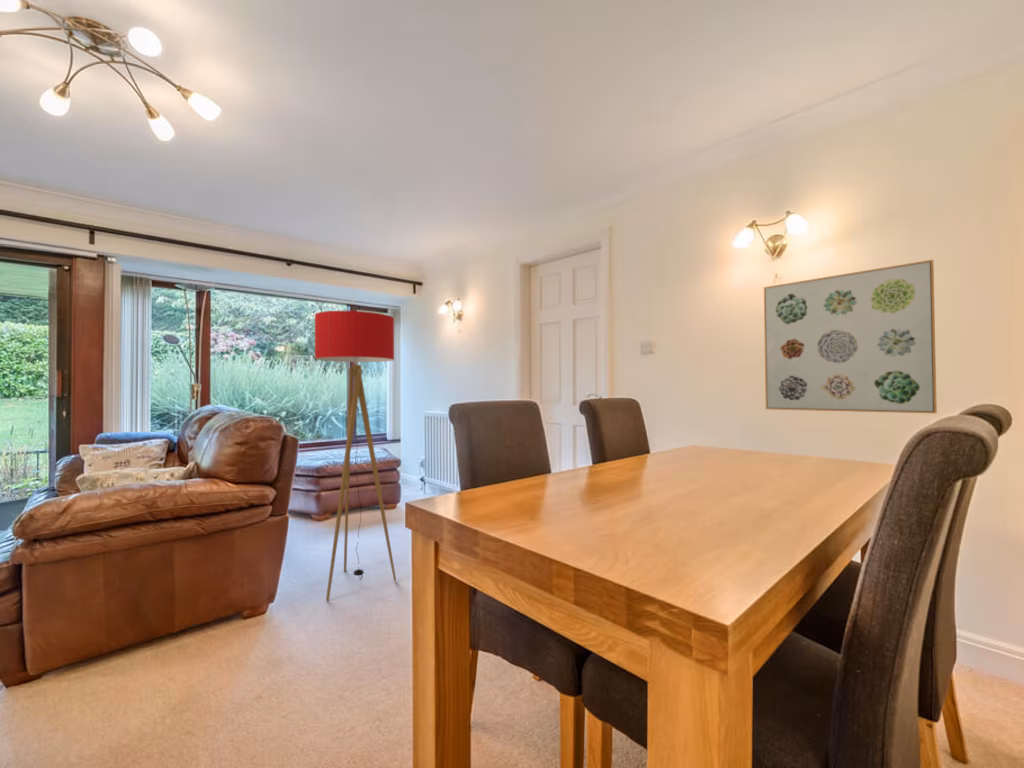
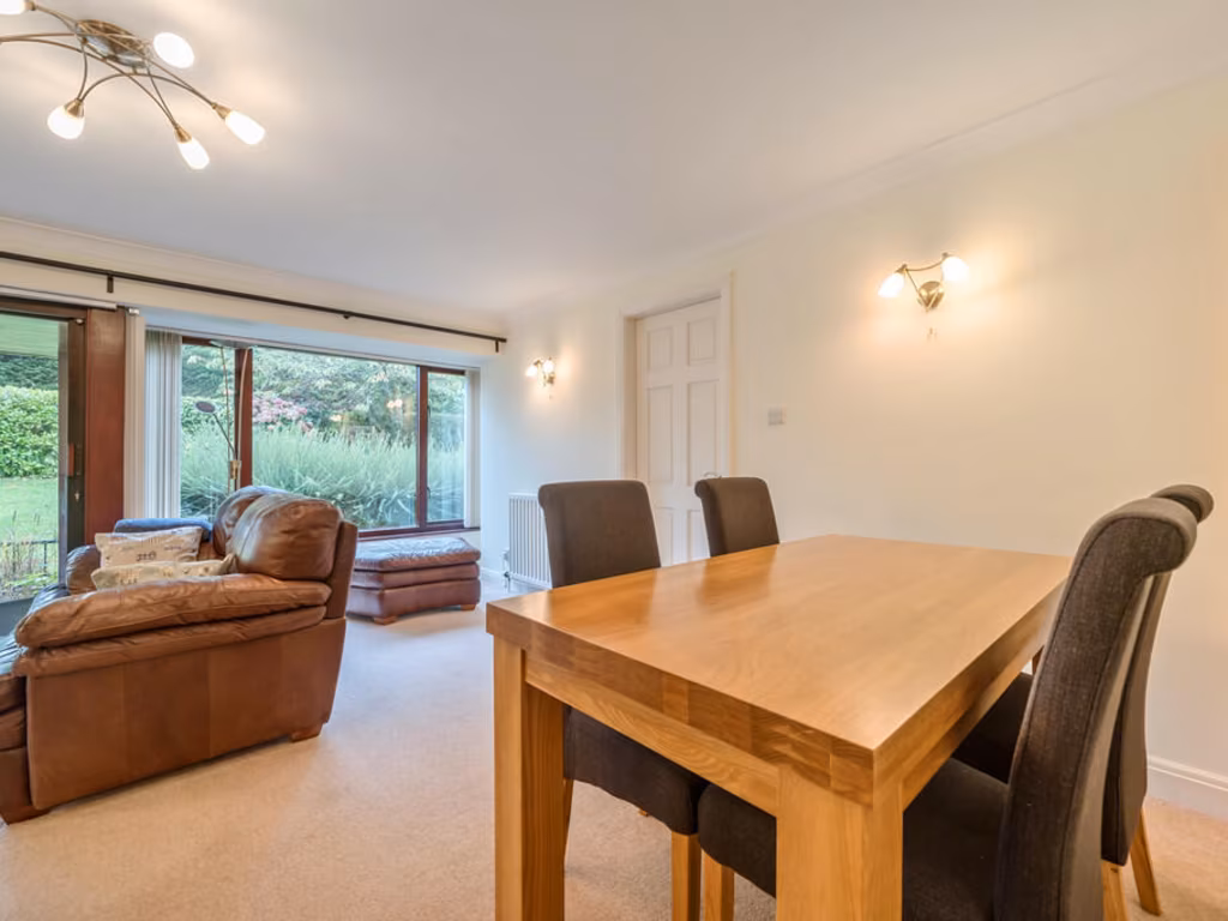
- wall art [763,259,938,414]
- floor lamp [314,310,397,601]
